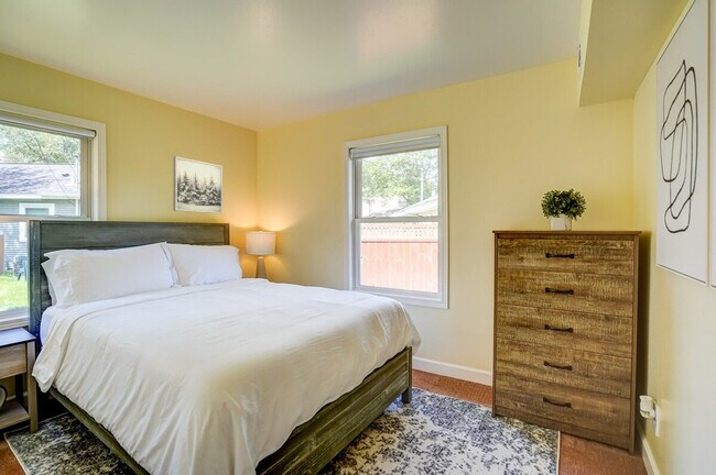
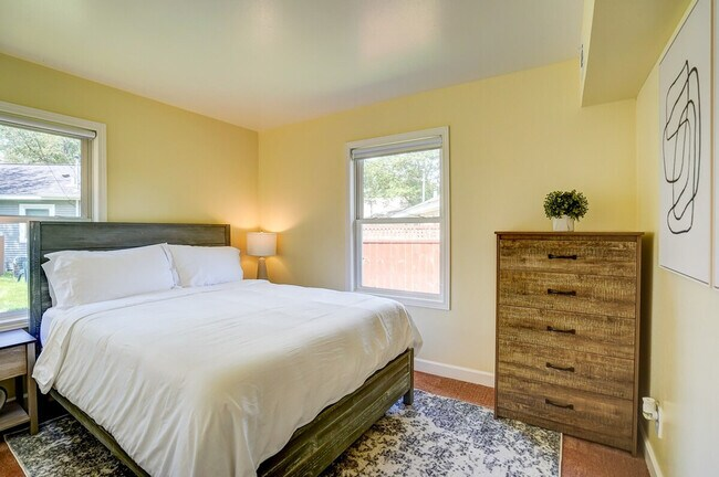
- wall art [172,155,224,214]
